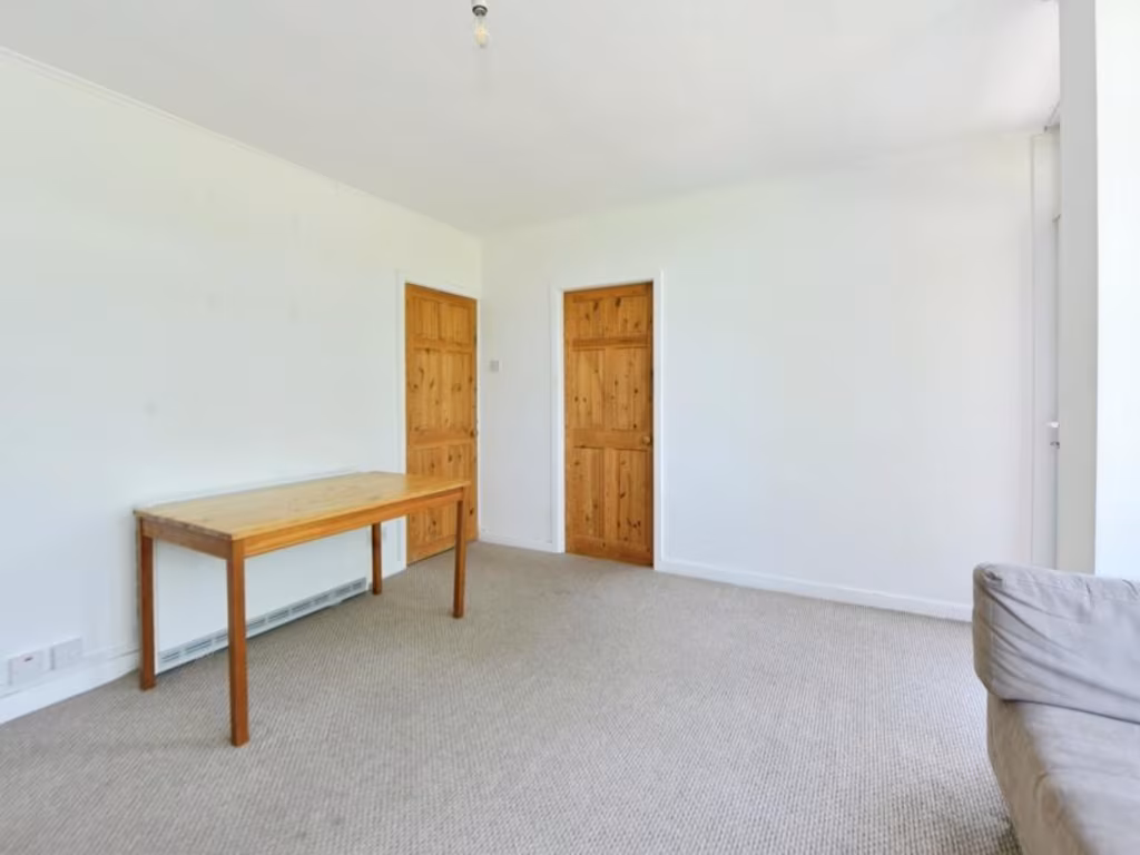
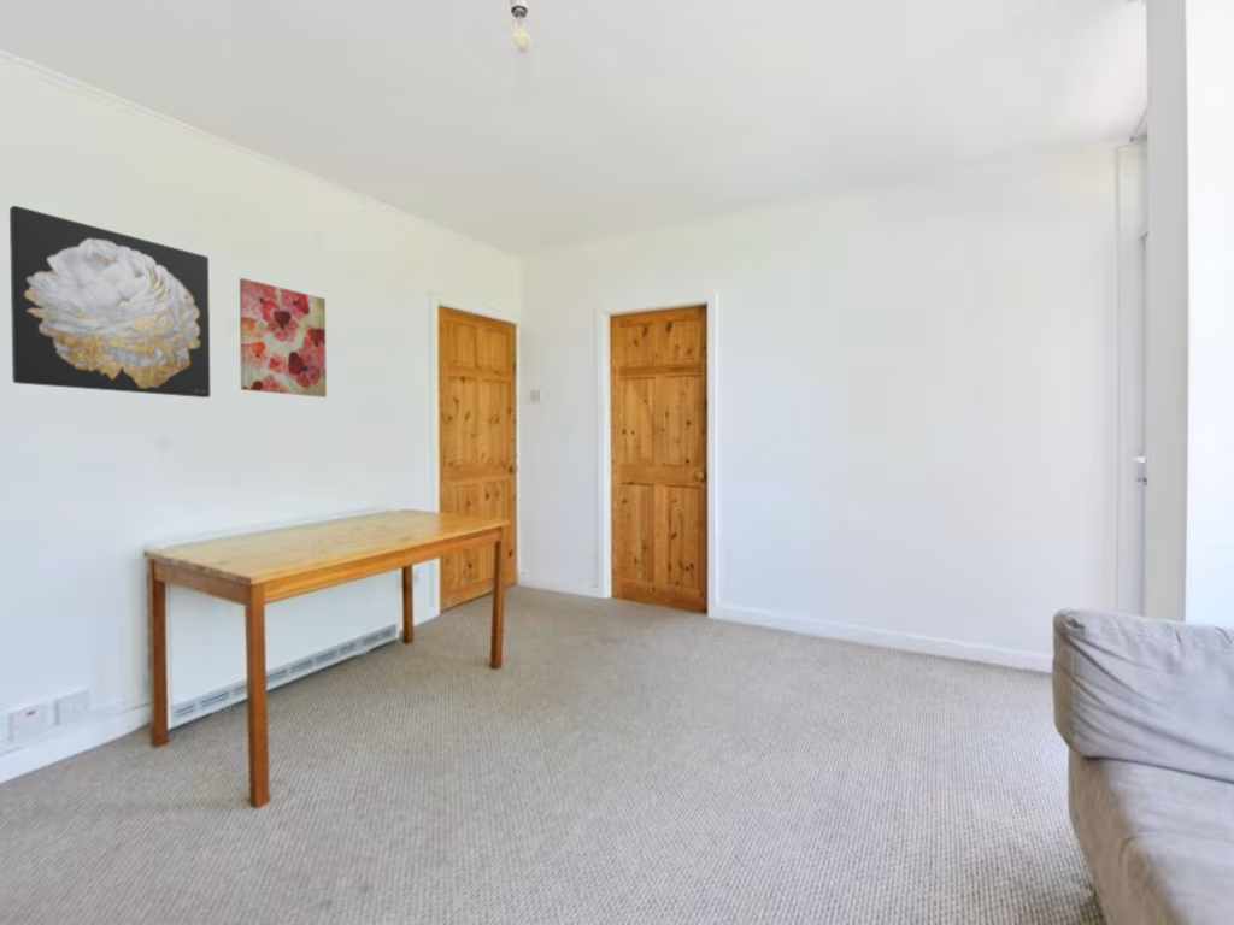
+ wall art [239,277,328,399]
+ wall art [8,205,211,399]
